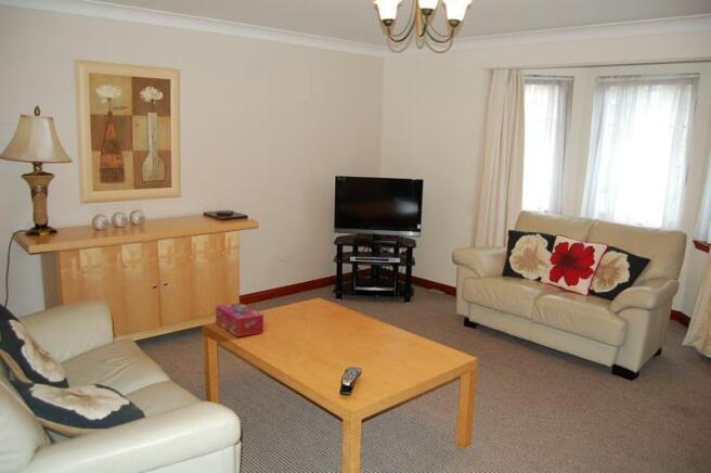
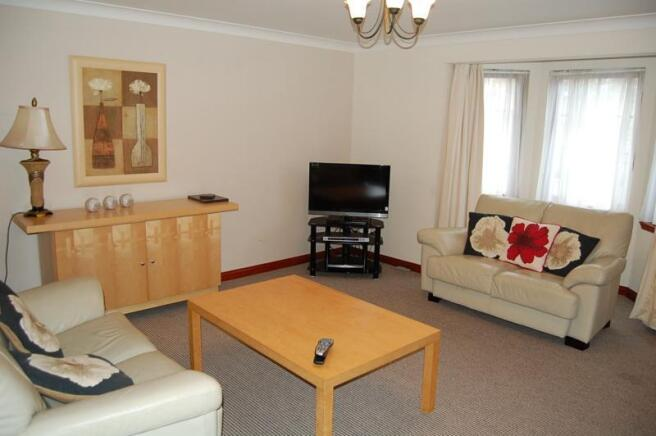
- tissue box [215,302,264,338]
